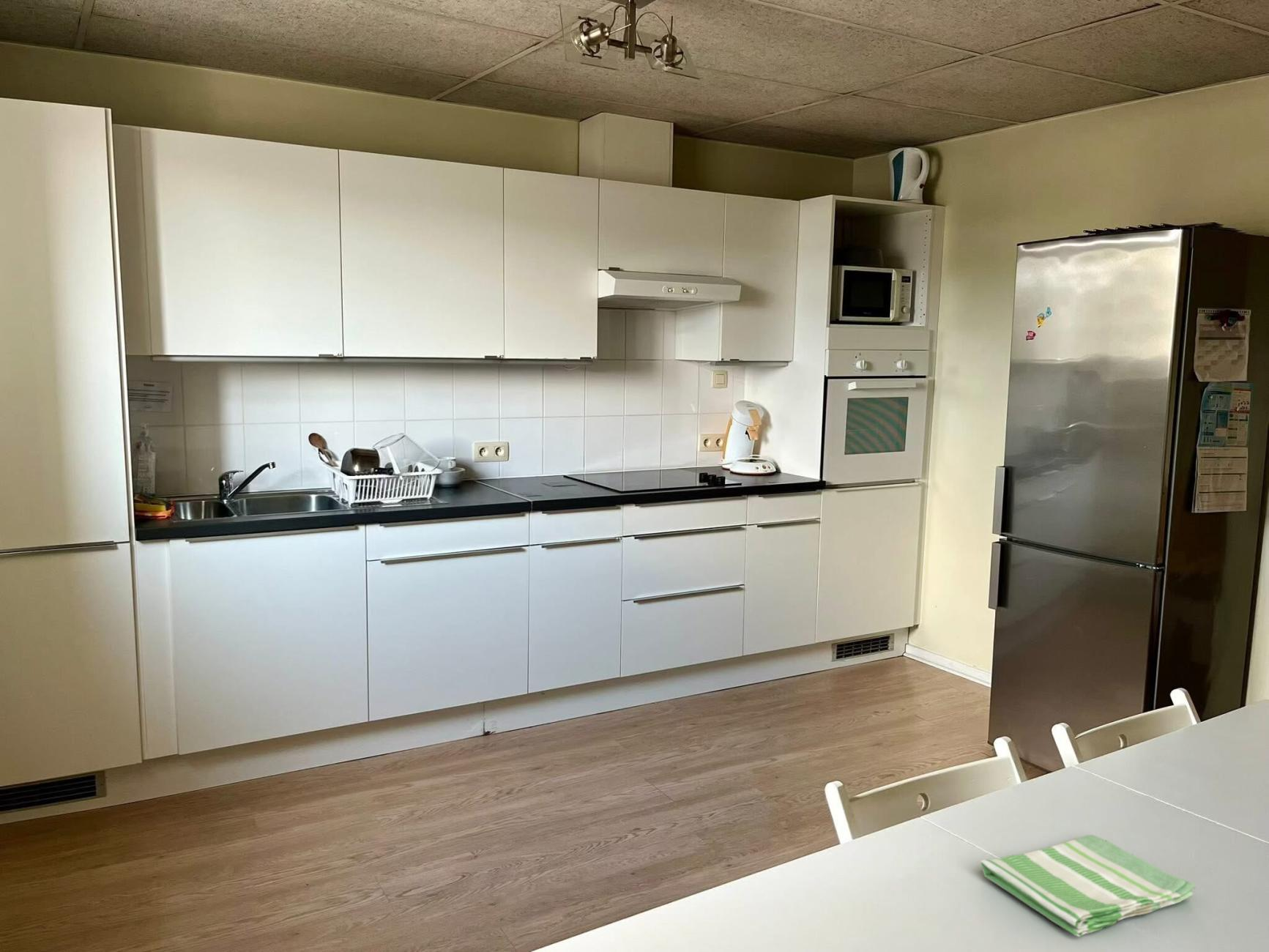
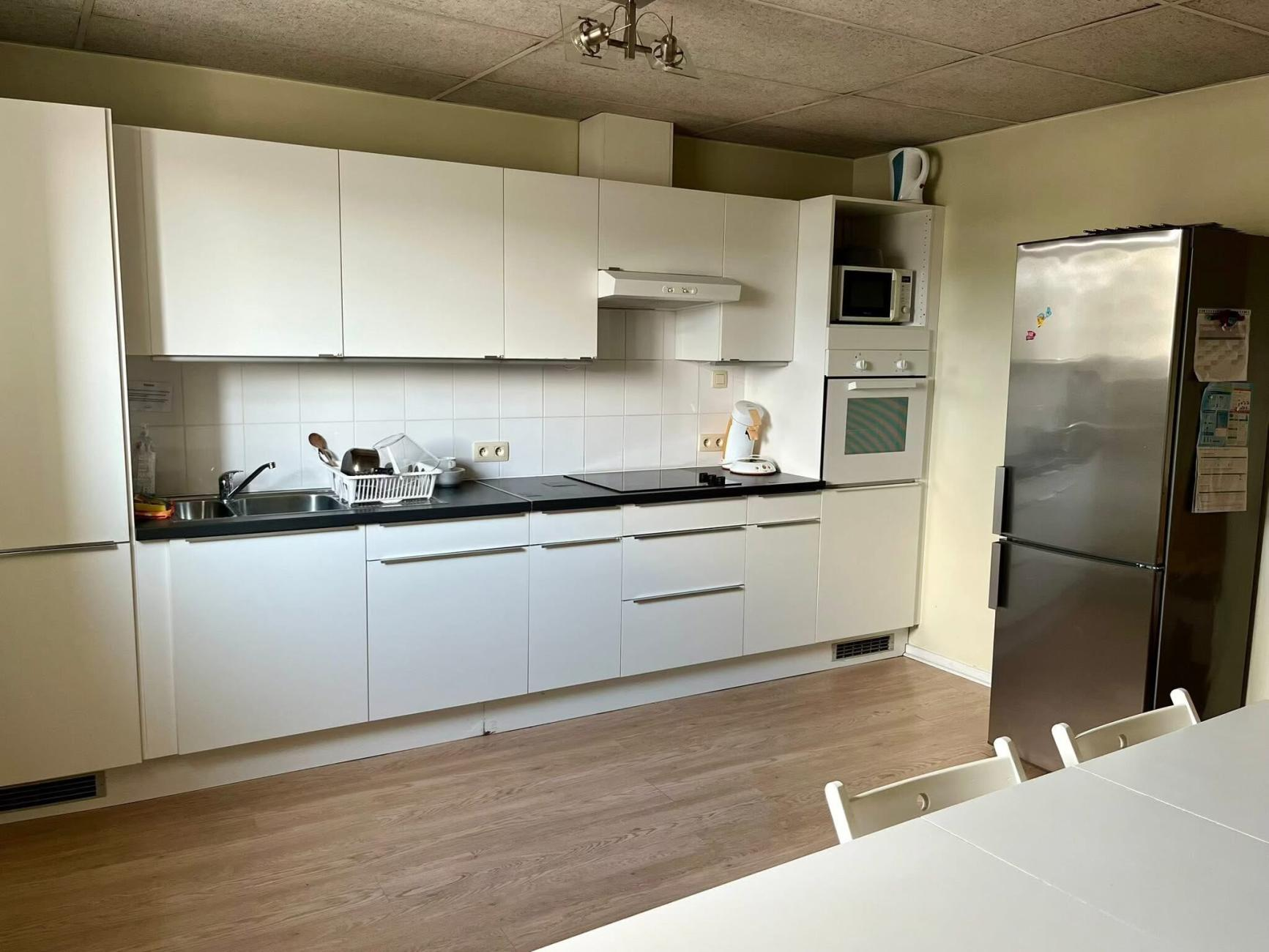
- dish towel [979,834,1197,937]
